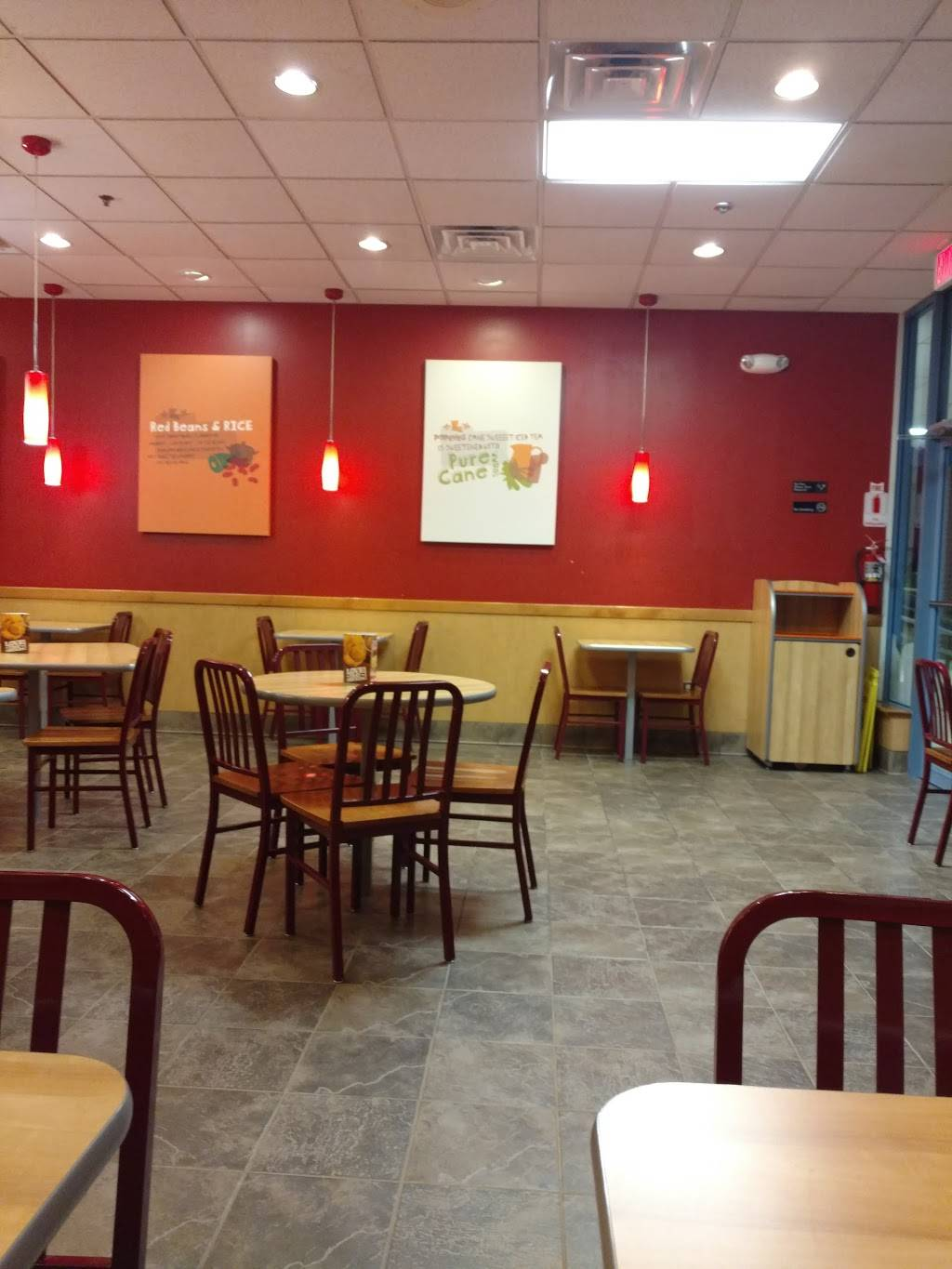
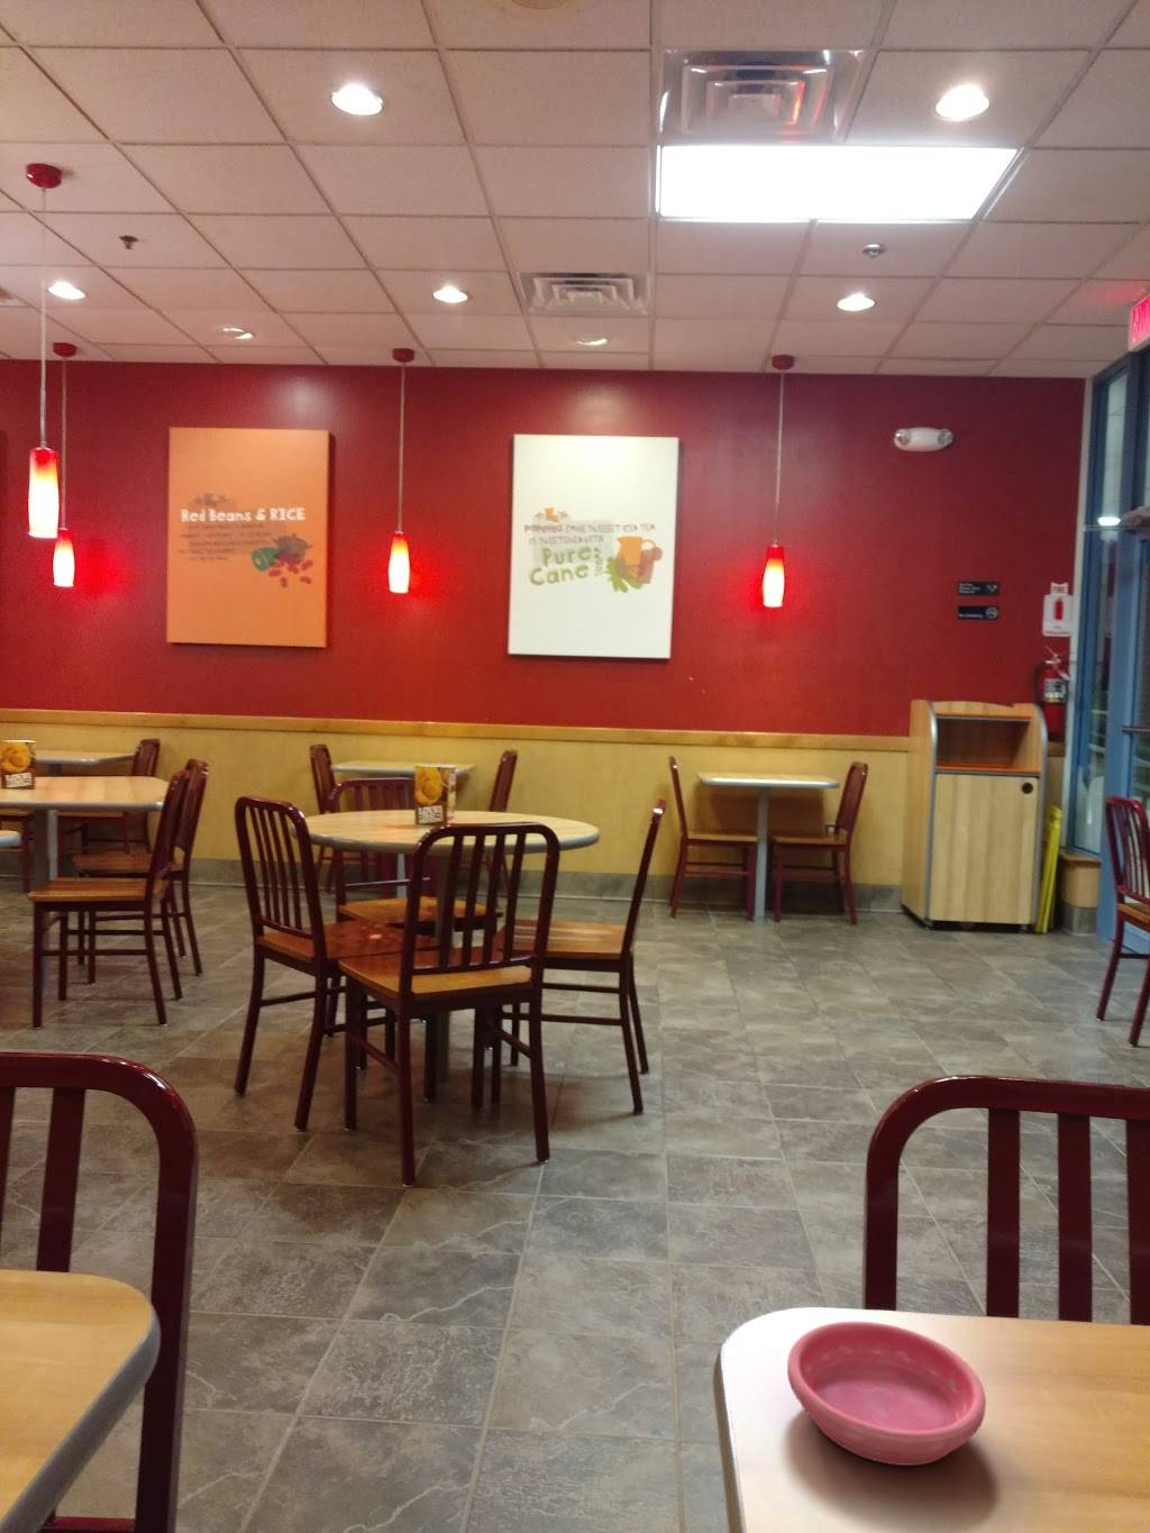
+ saucer [786,1320,987,1467]
